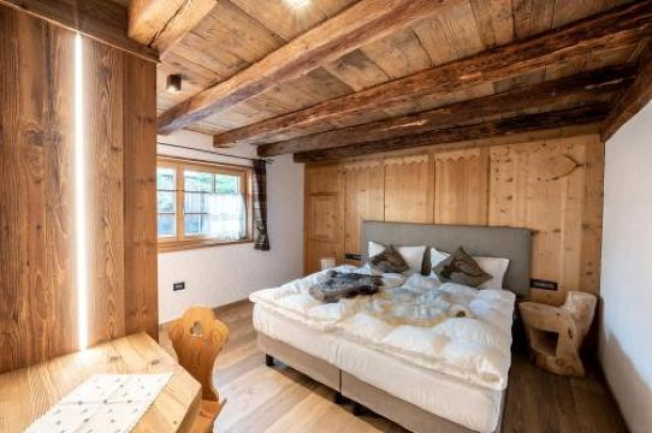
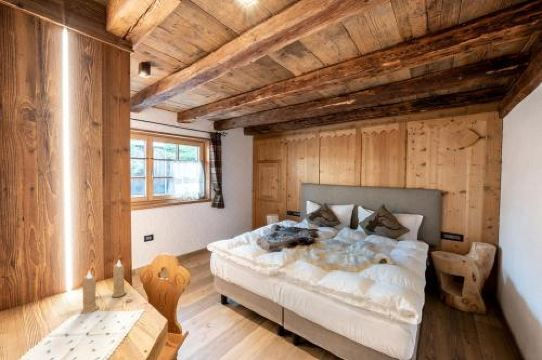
+ candle [80,259,128,315]
